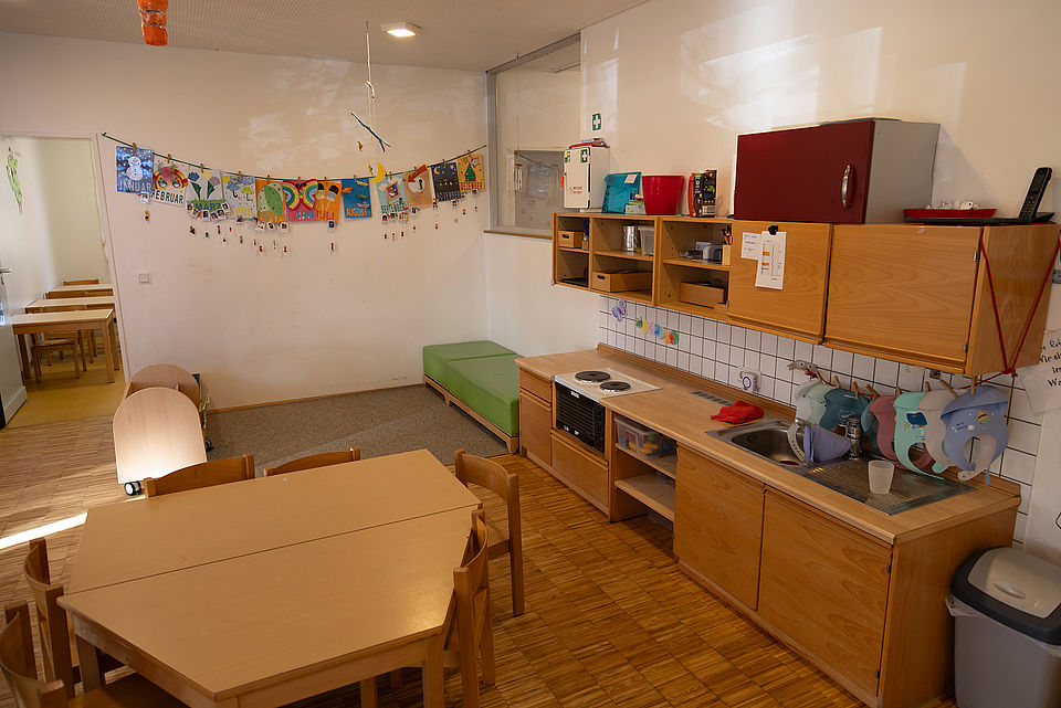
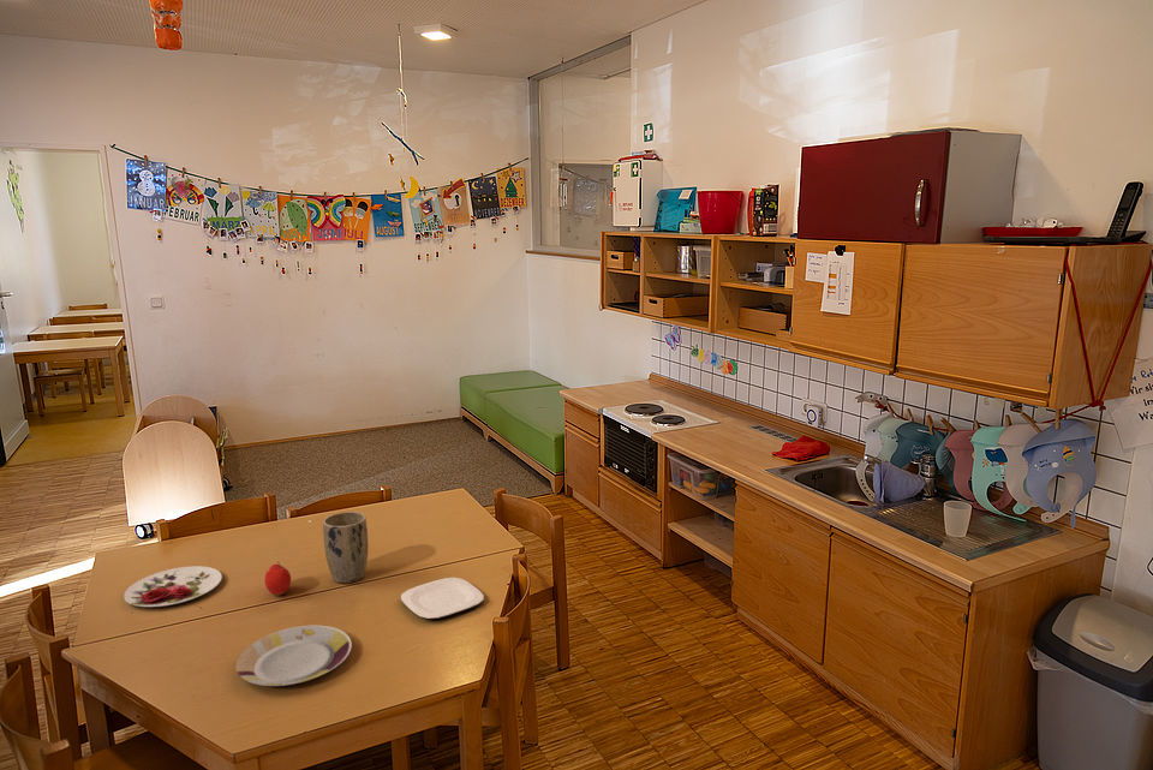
+ fruit [263,560,292,596]
+ plate [123,565,223,608]
+ plate [400,577,485,620]
+ plate [235,625,353,687]
+ plant pot [322,511,369,584]
